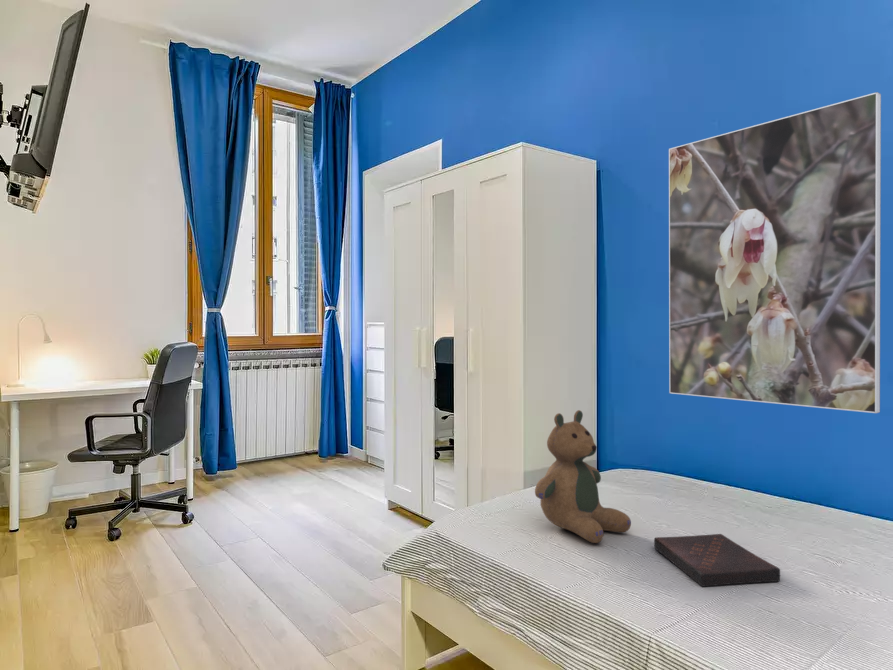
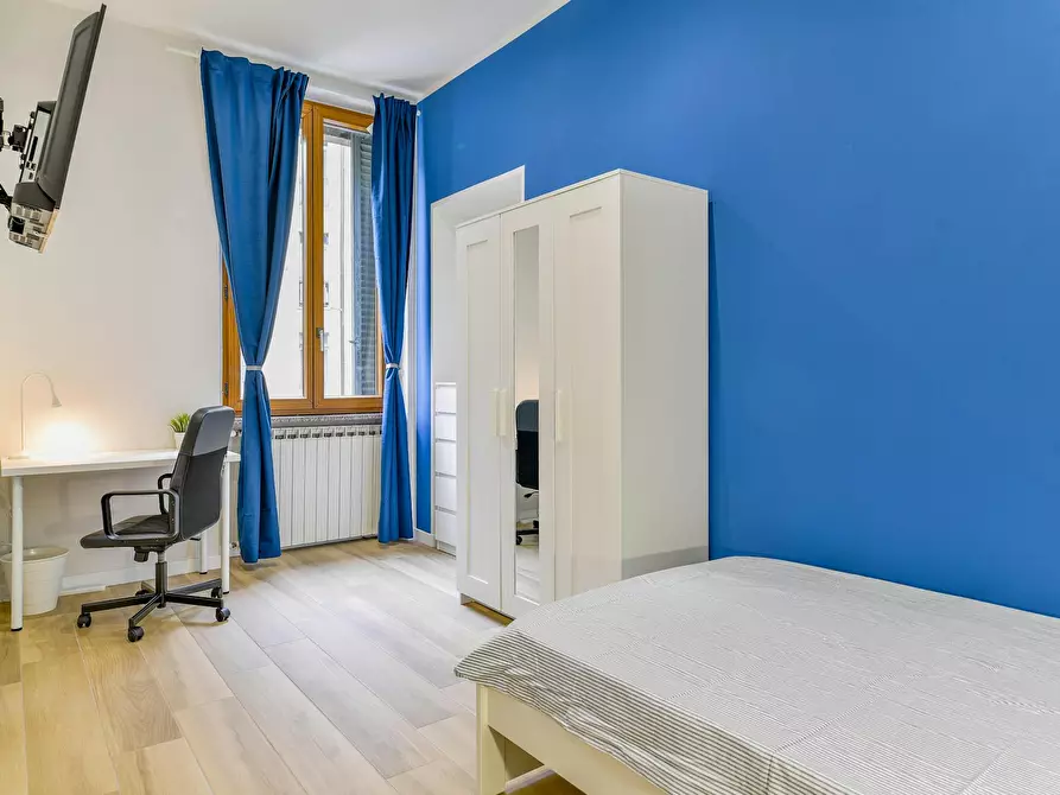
- book [653,533,782,588]
- teddy bear [534,409,632,544]
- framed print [668,91,882,414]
